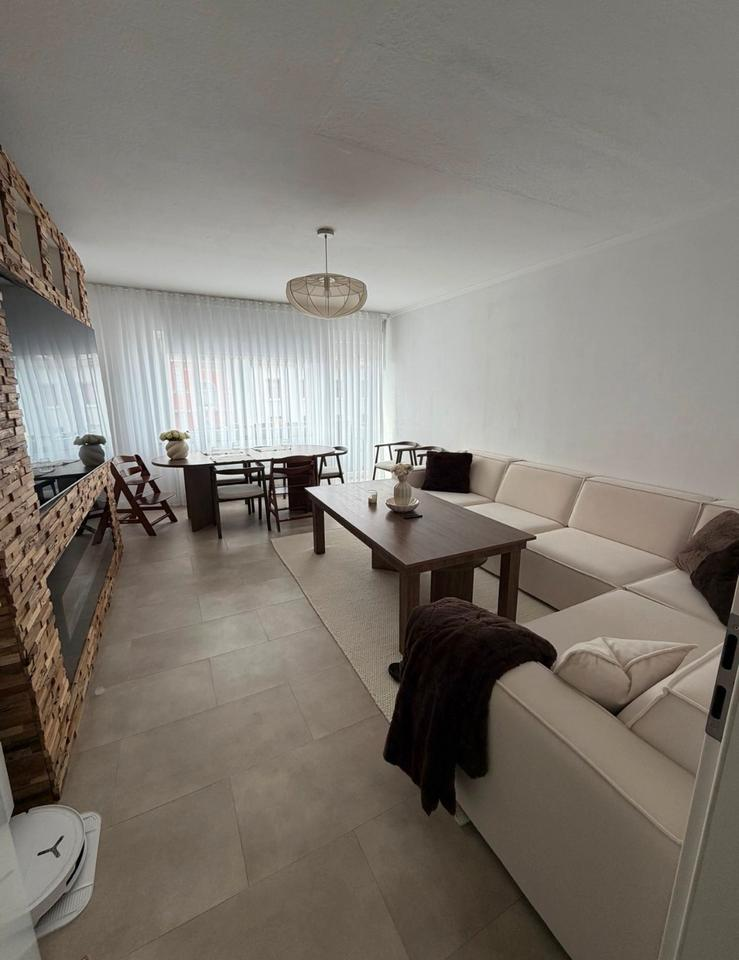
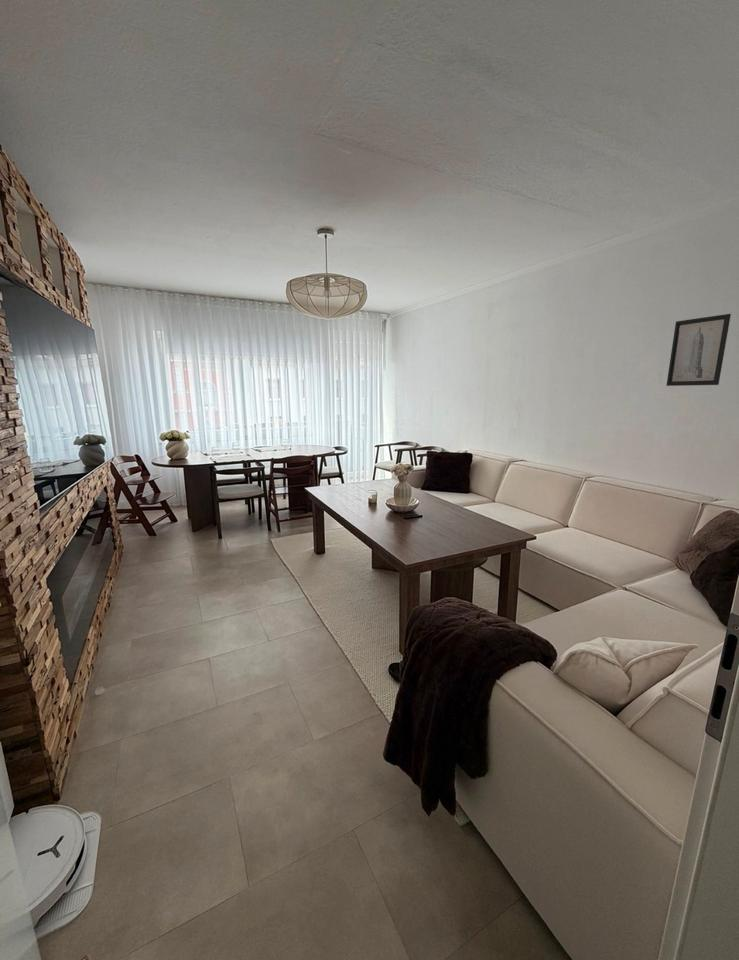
+ wall art [665,313,732,387]
